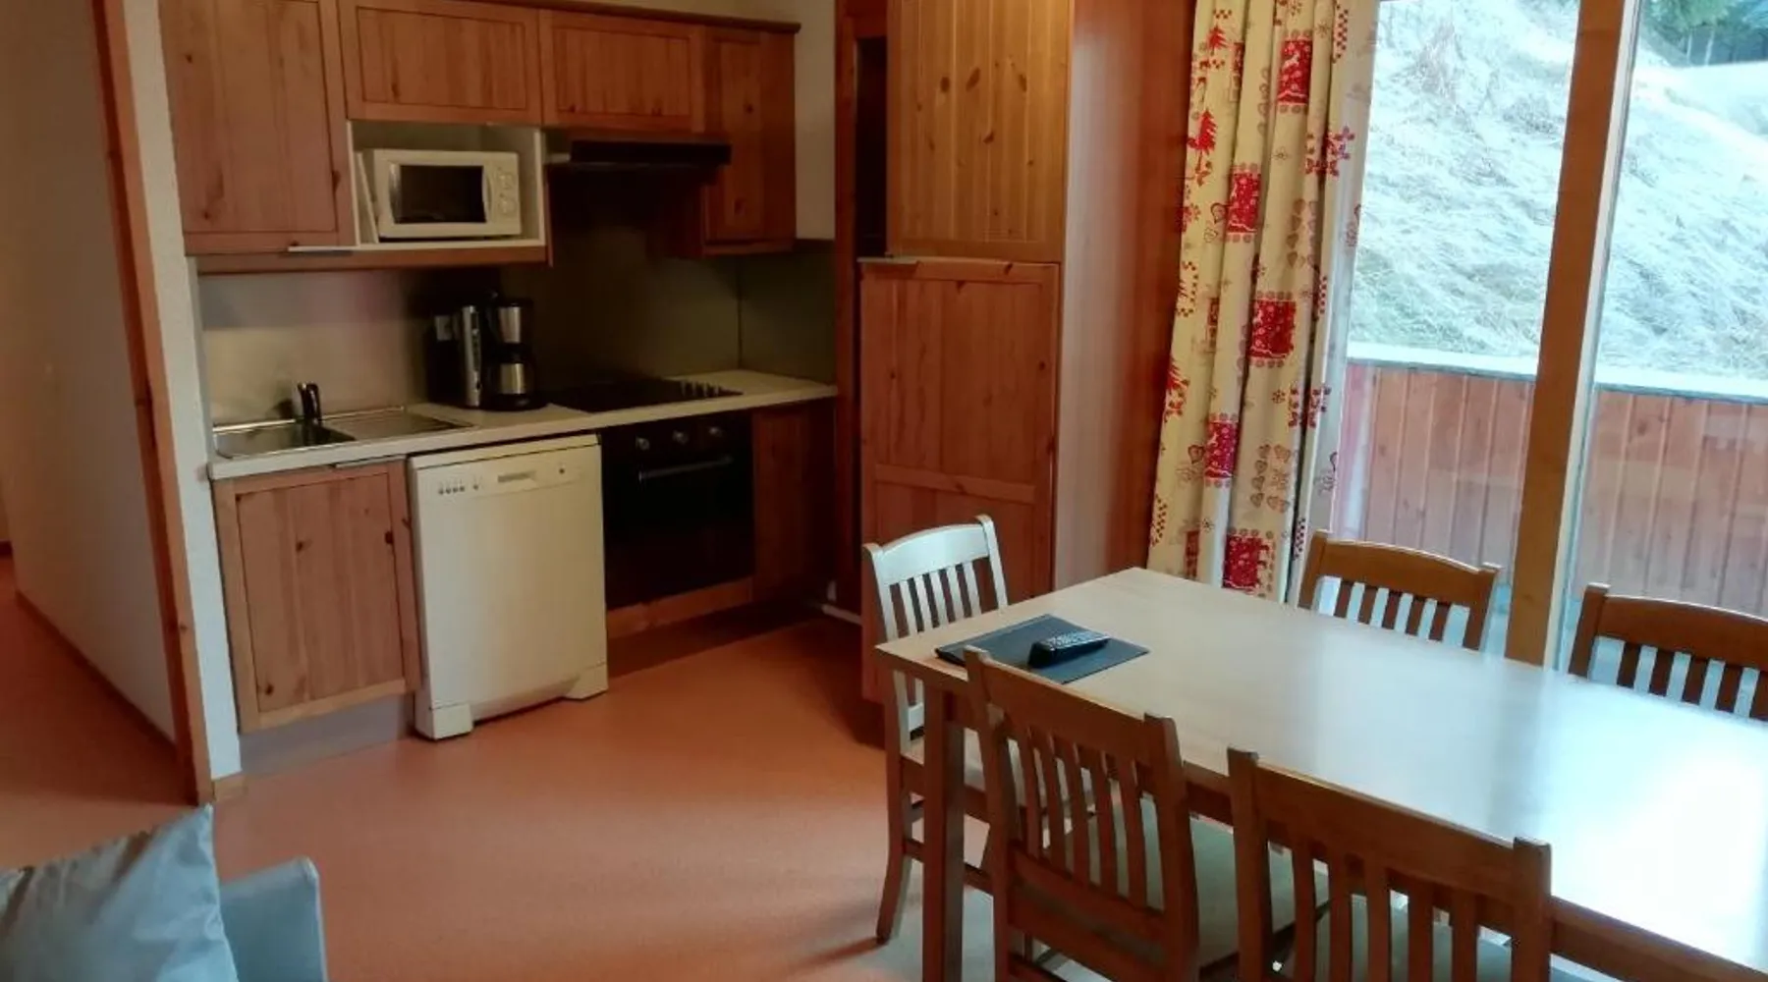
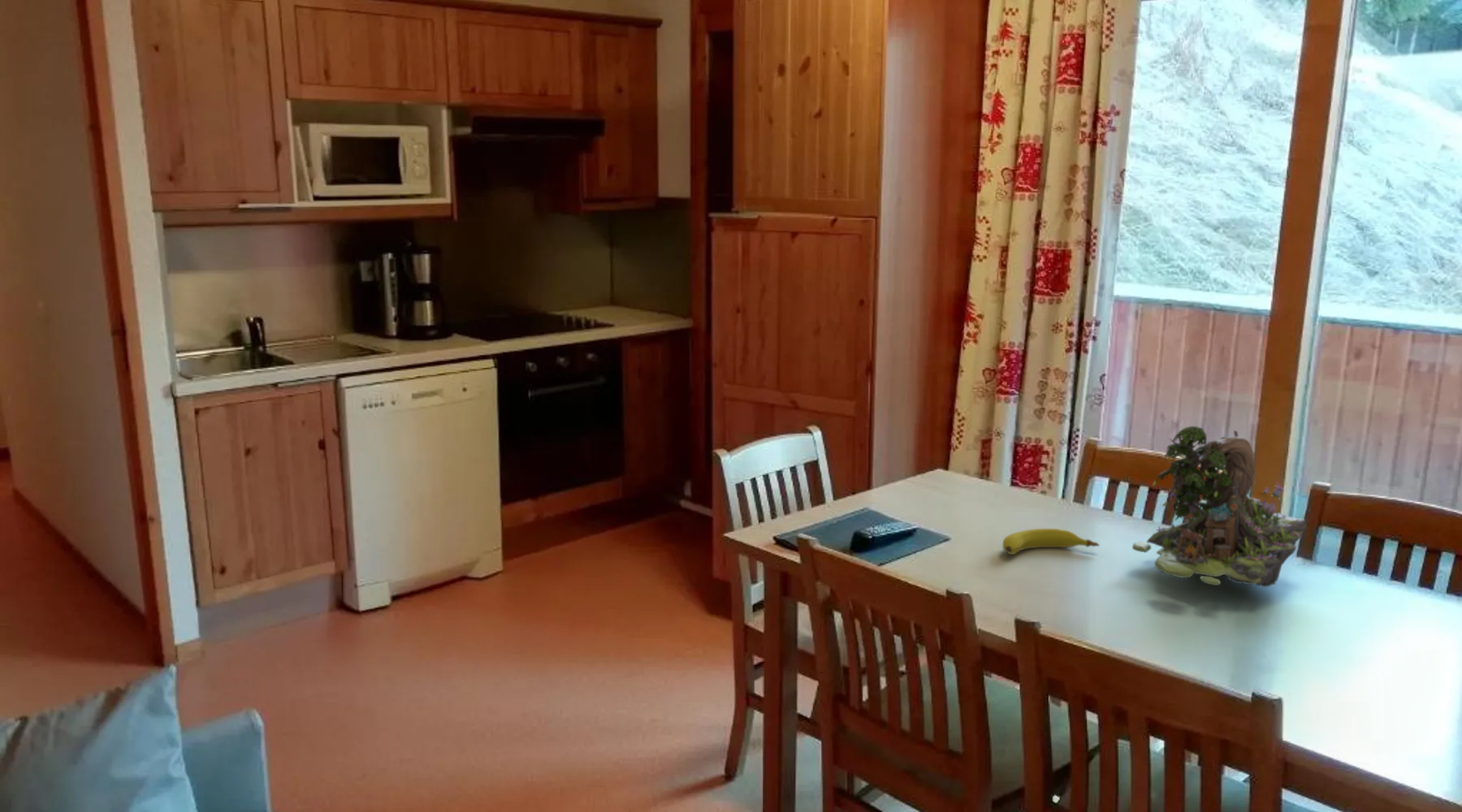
+ fruit [1002,528,1101,555]
+ plant [1131,425,1307,588]
